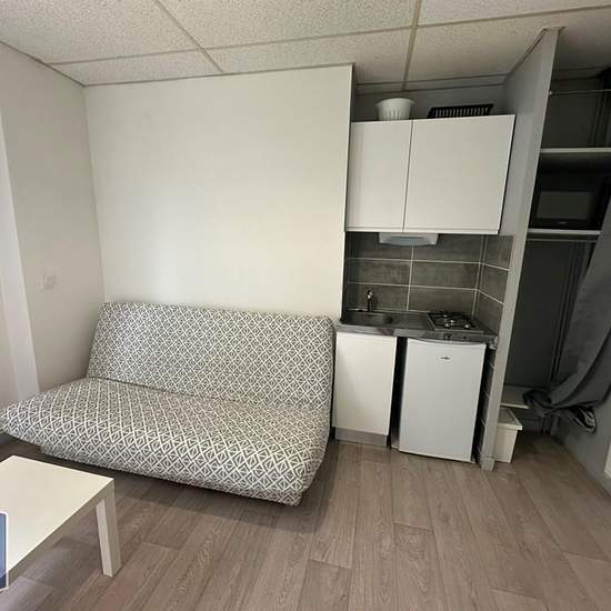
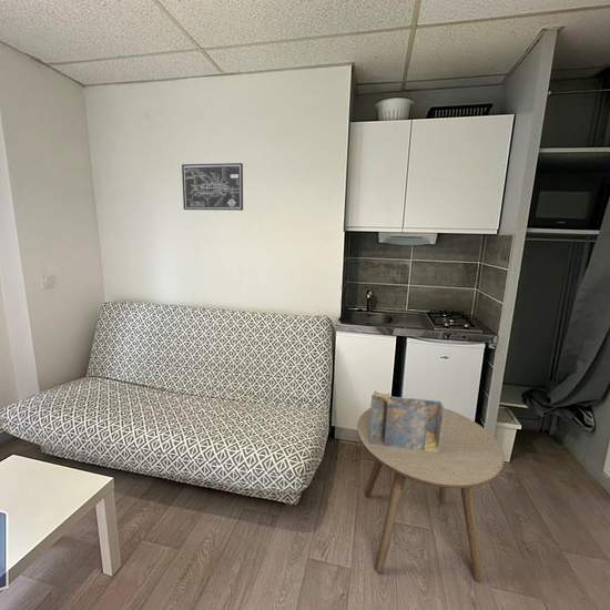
+ books [369,389,446,455]
+ wall art [181,162,244,212]
+ side table [356,407,506,583]
